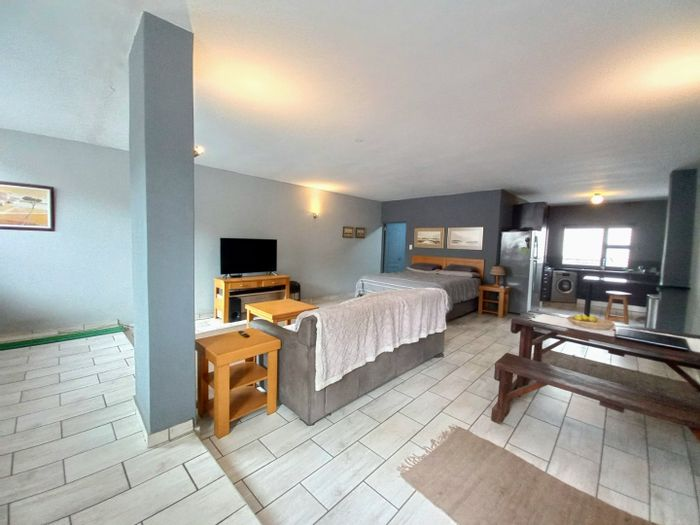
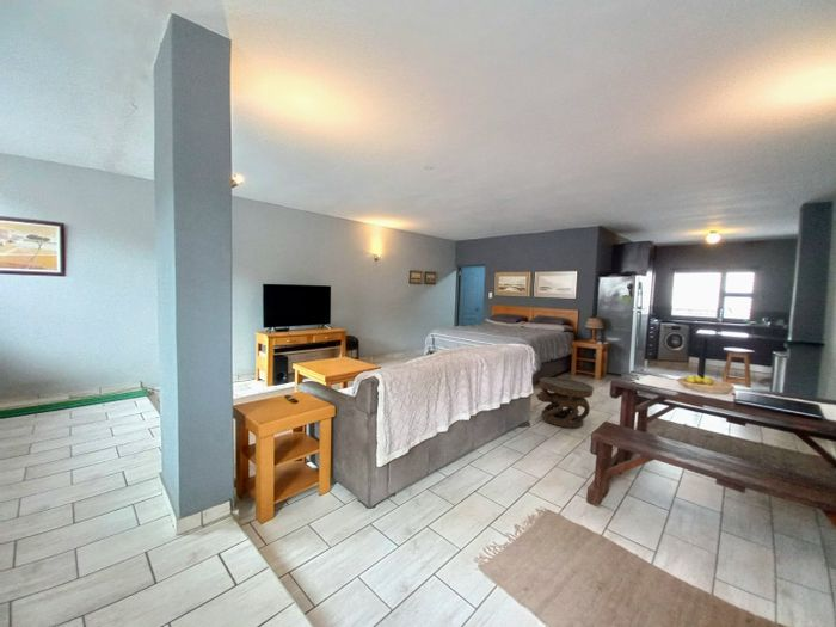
+ side table [535,376,595,429]
